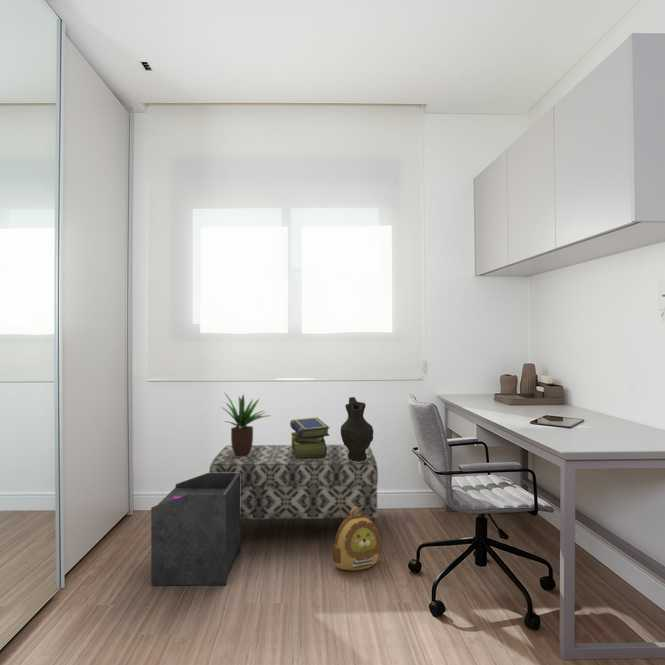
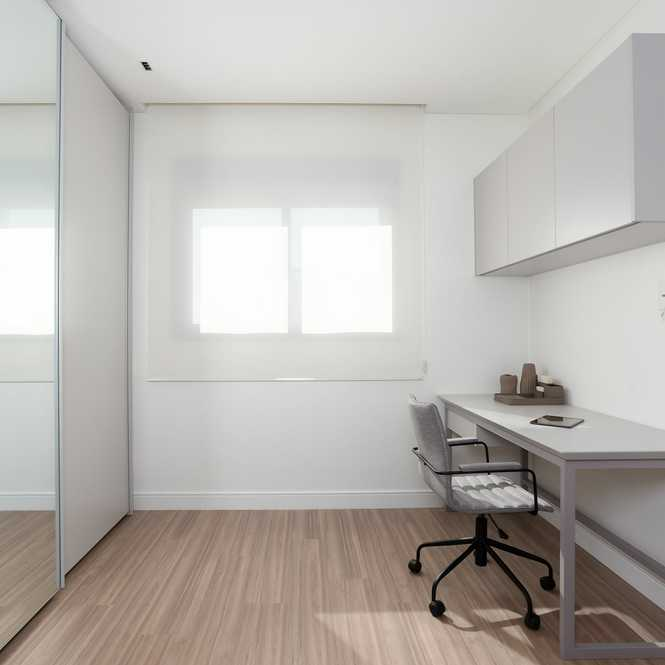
- waste basket [150,472,241,586]
- potted plant [222,393,273,457]
- bench [208,444,379,523]
- decorative vase [340,396,374,462]
- backpack [332,507,383,572]
- stack of books [289,417,331,460]
